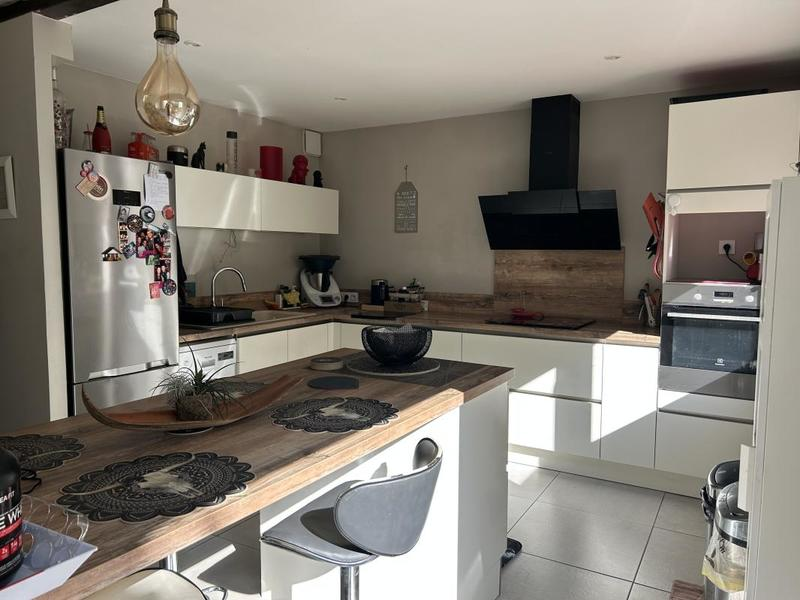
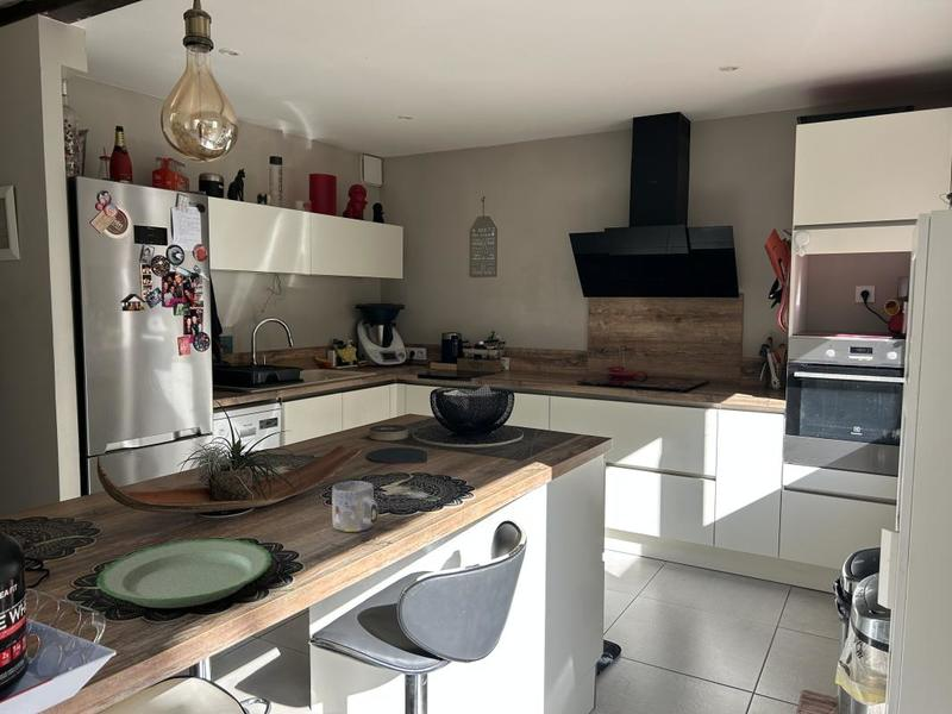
+ mug [331,480,380,533]
+ plate [96,538,273,609]
